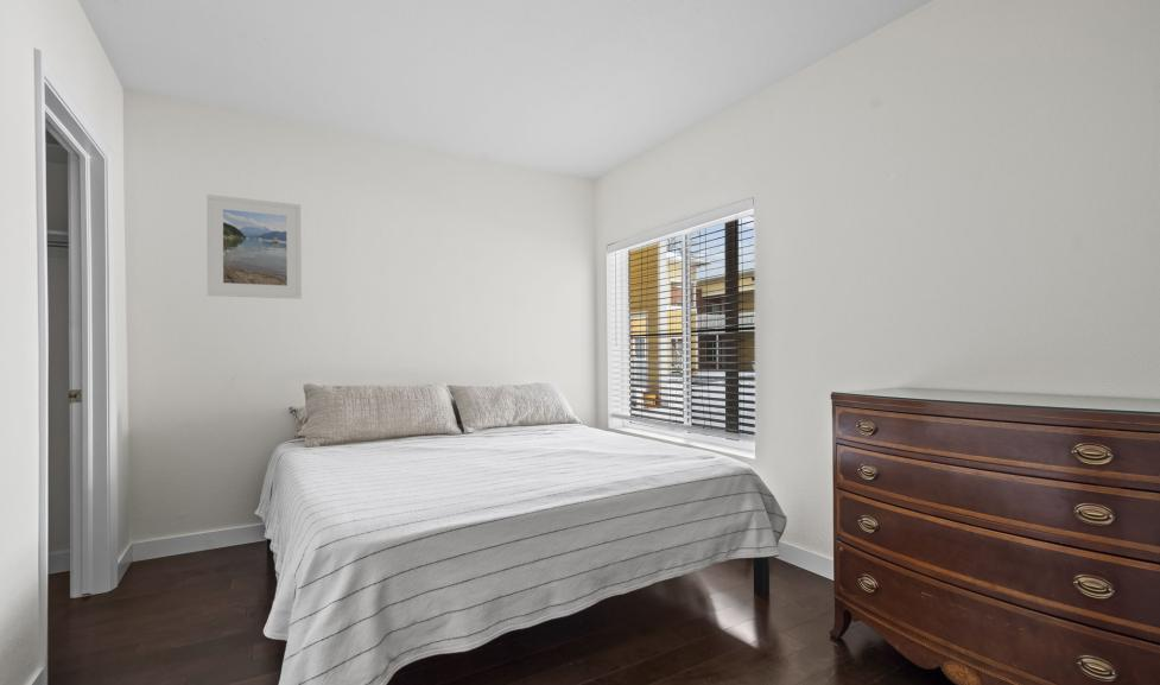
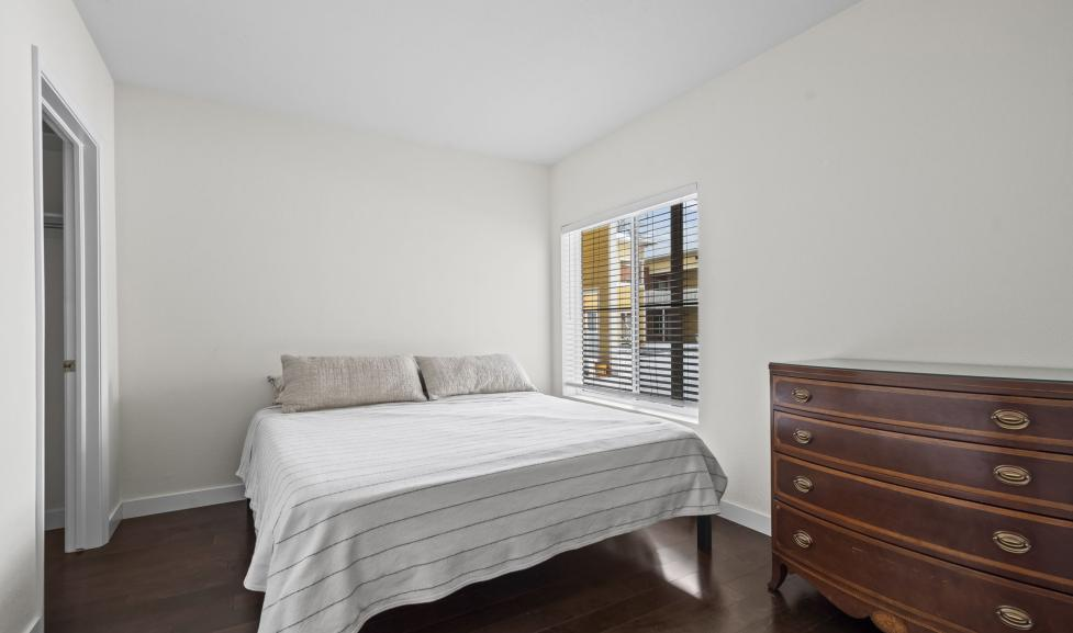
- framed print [205,194,303,300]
